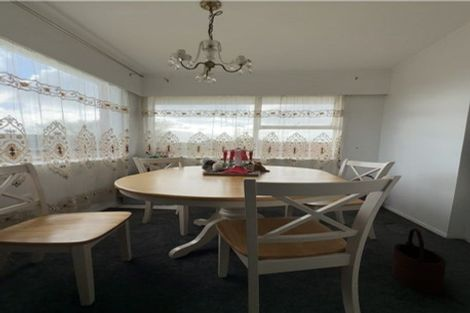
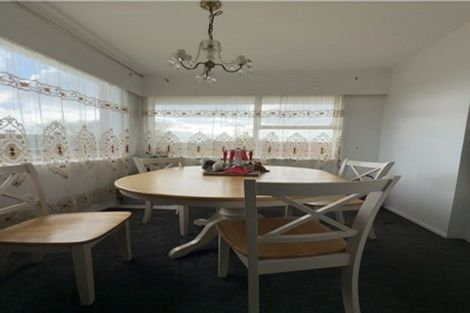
- wooden bucket [391,228,447,296]
